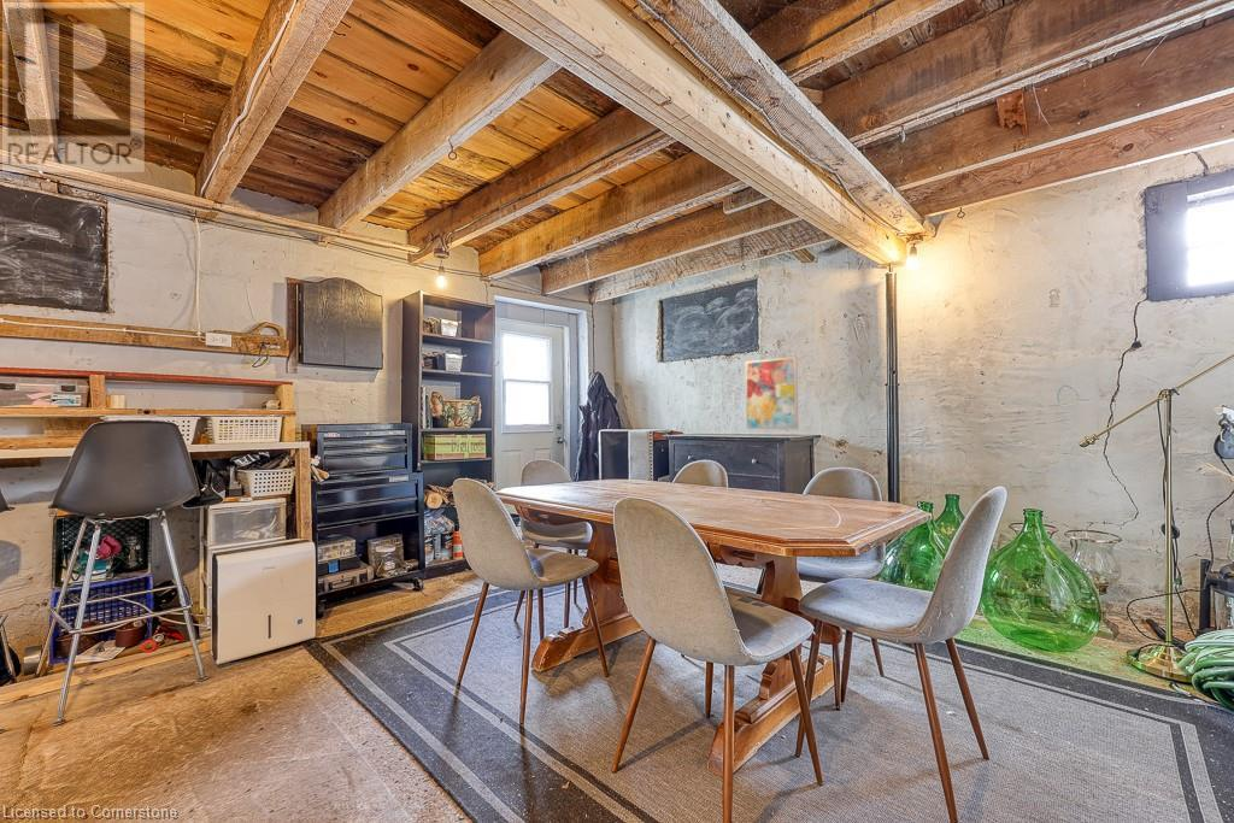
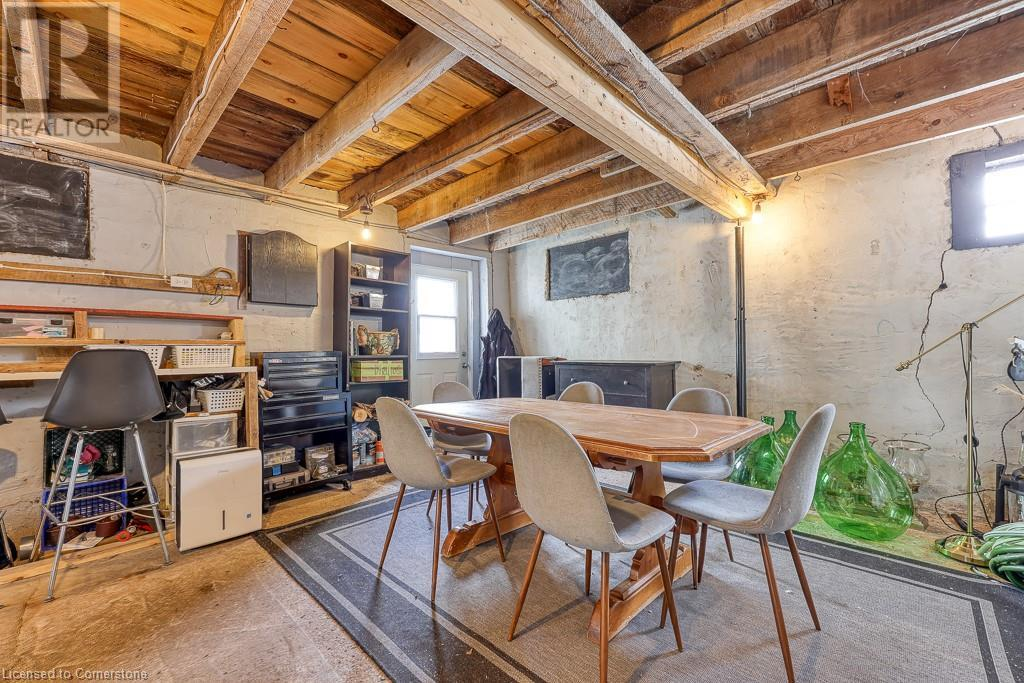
- wall art [745,355,799,430]
